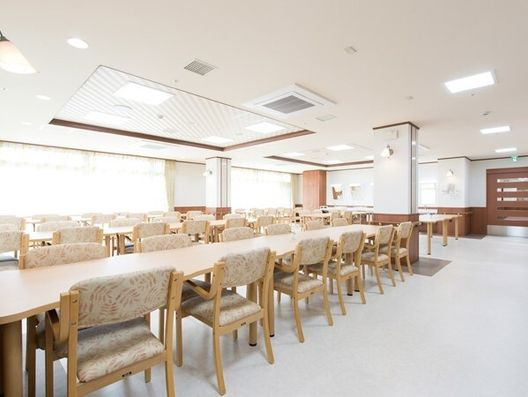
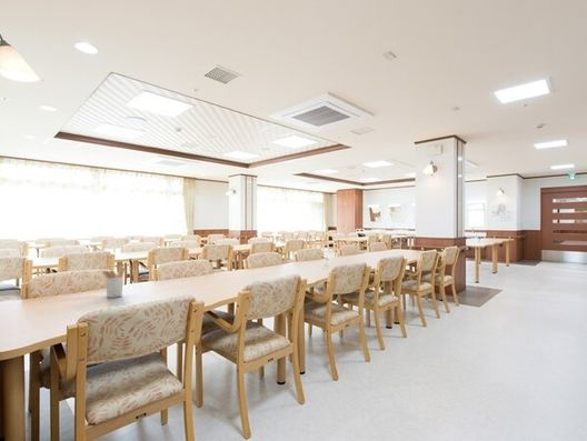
+ utensil holder [100,265,127,299]
